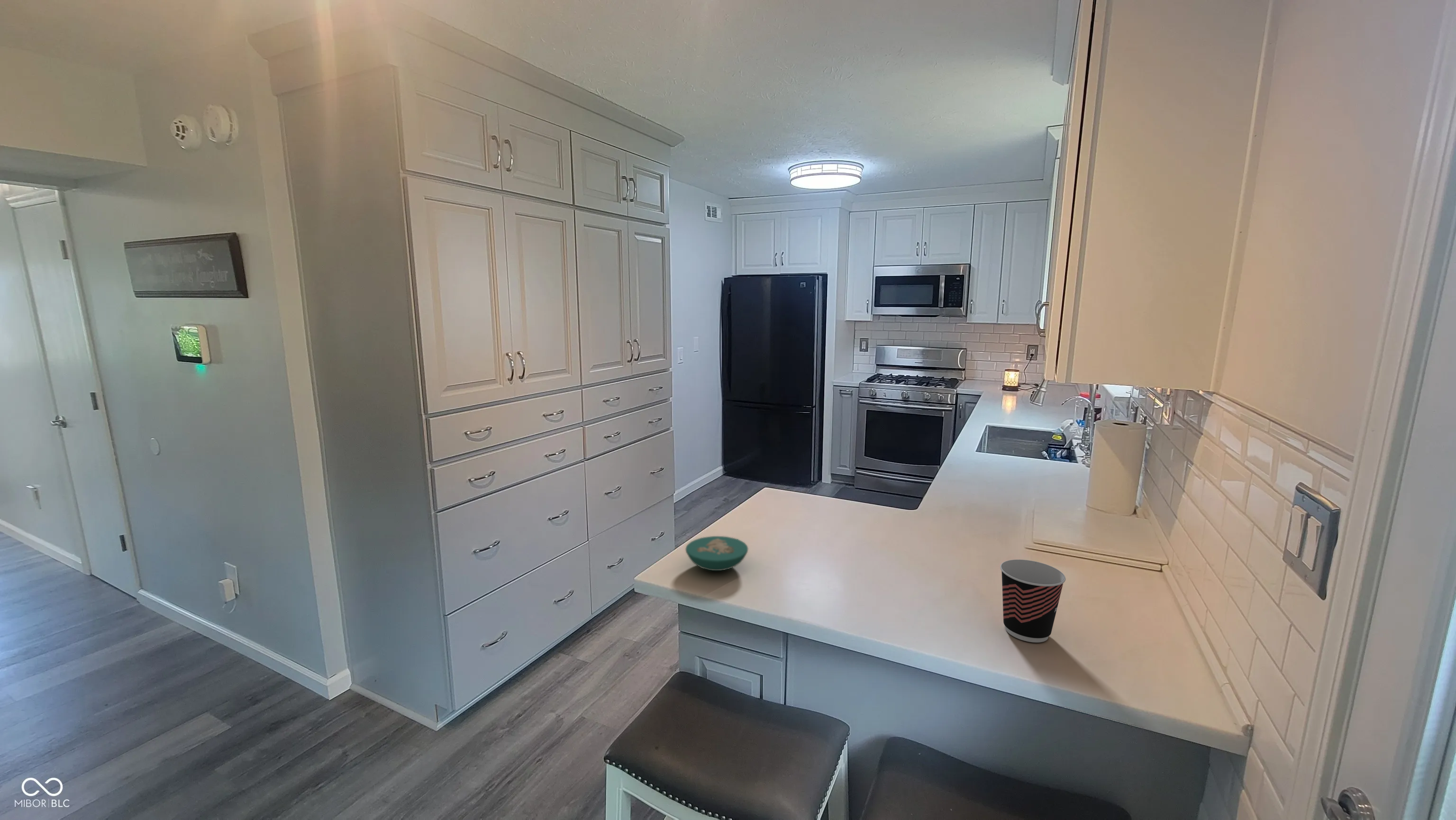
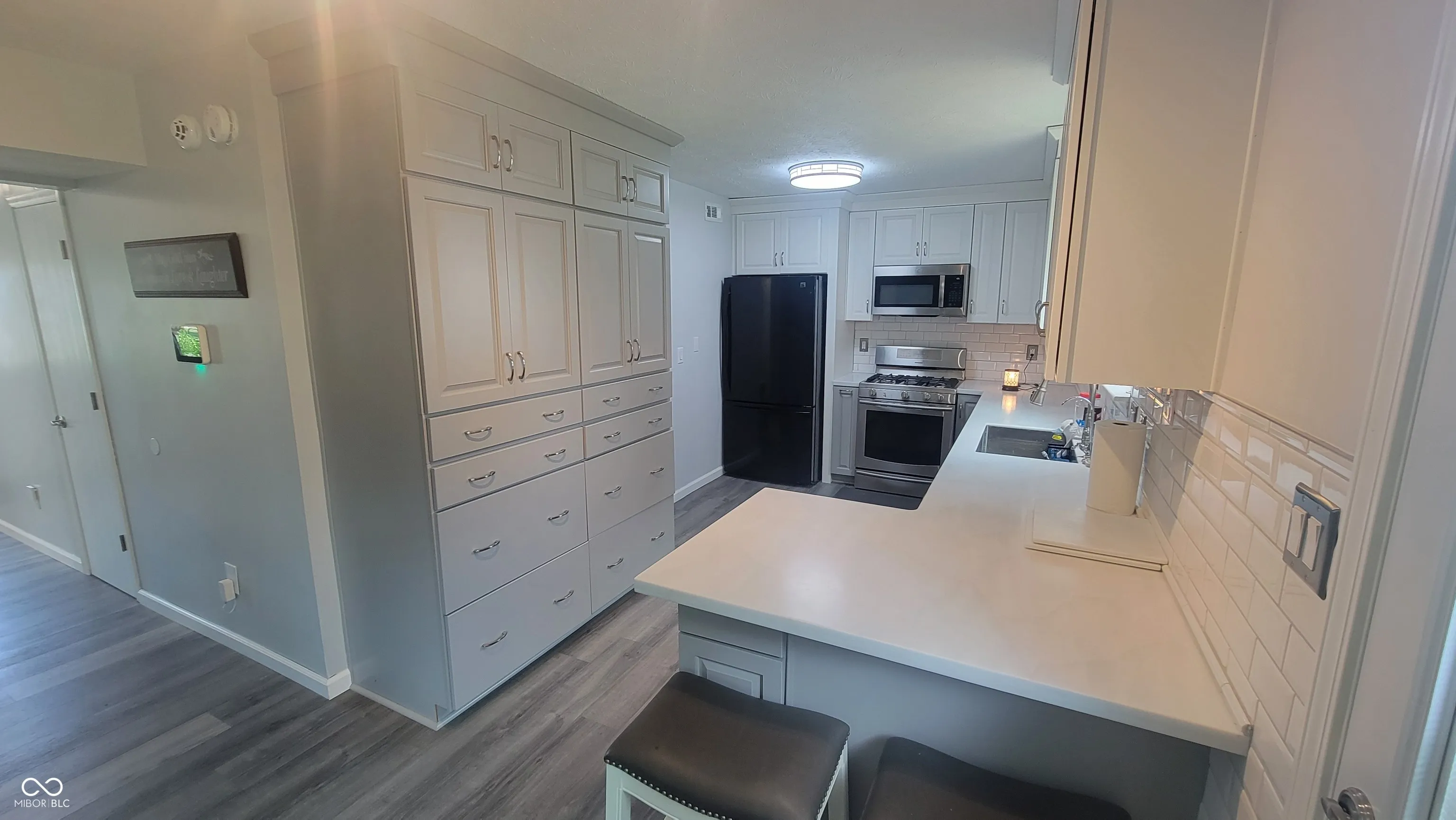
- cup [1000,559,1066,643]
- bowl [685,536,748,571]
